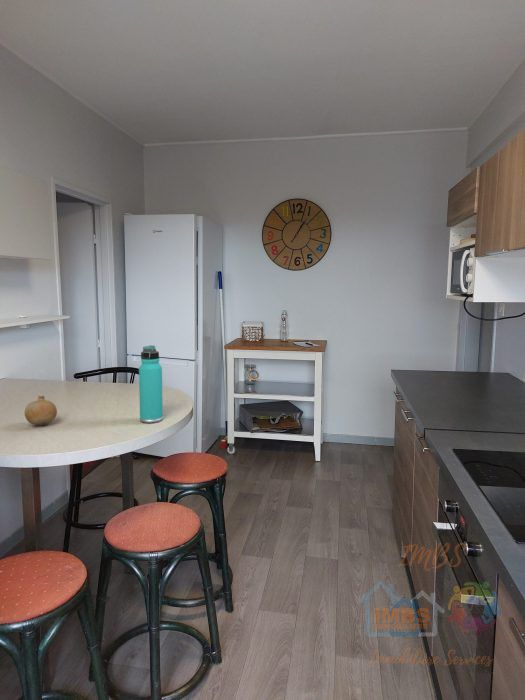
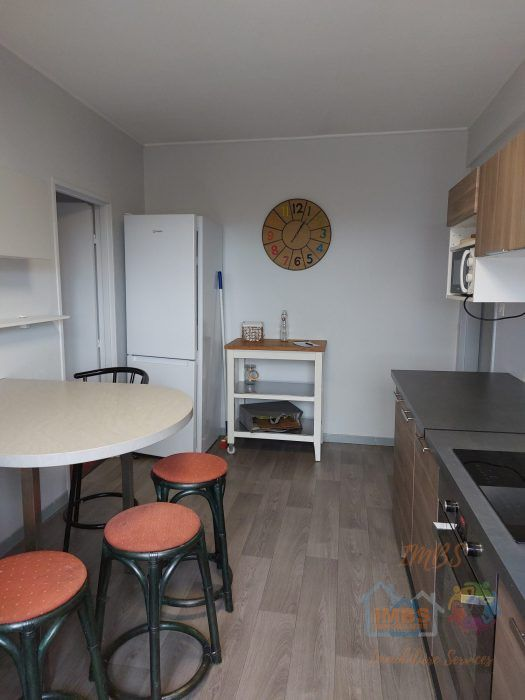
- thermos bottle [138,345,164,424]
- fruit [24,395,58,426]
